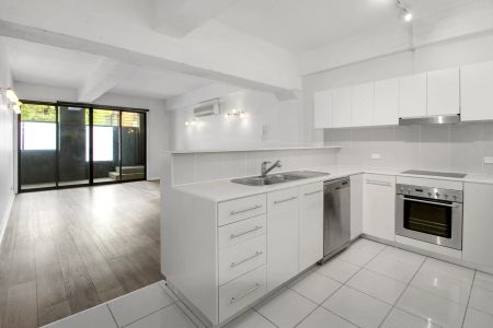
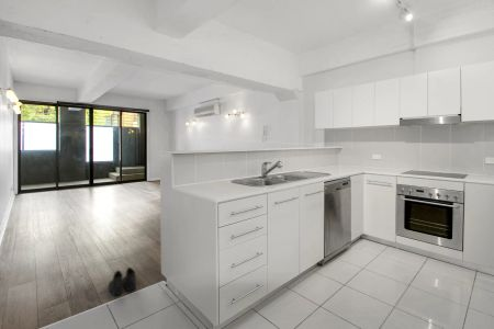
+ boots [108,266,137,296]
